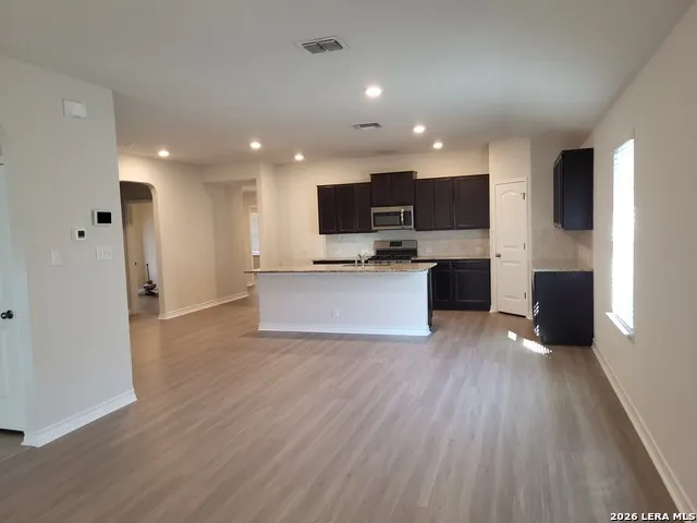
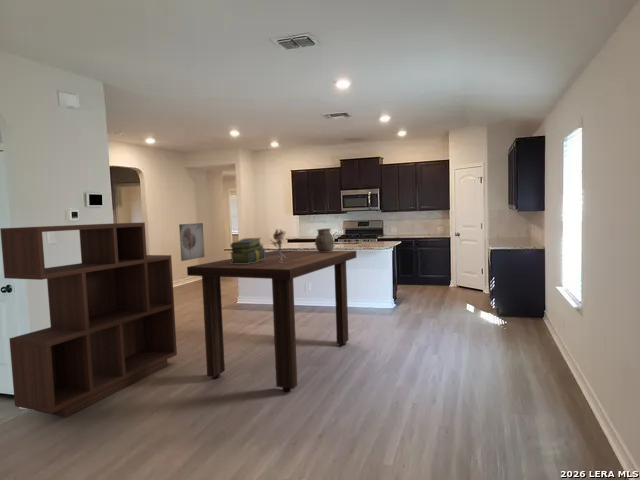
+ wall art [178,222,205,262]
+ bookcase [0,221,178,418]
+ stack of books [228,237,266,264]
+ bouquet [269,228,287,263]
+ ceramic pot [314,228,335,252]
+ dining table [186,249,357,392]
